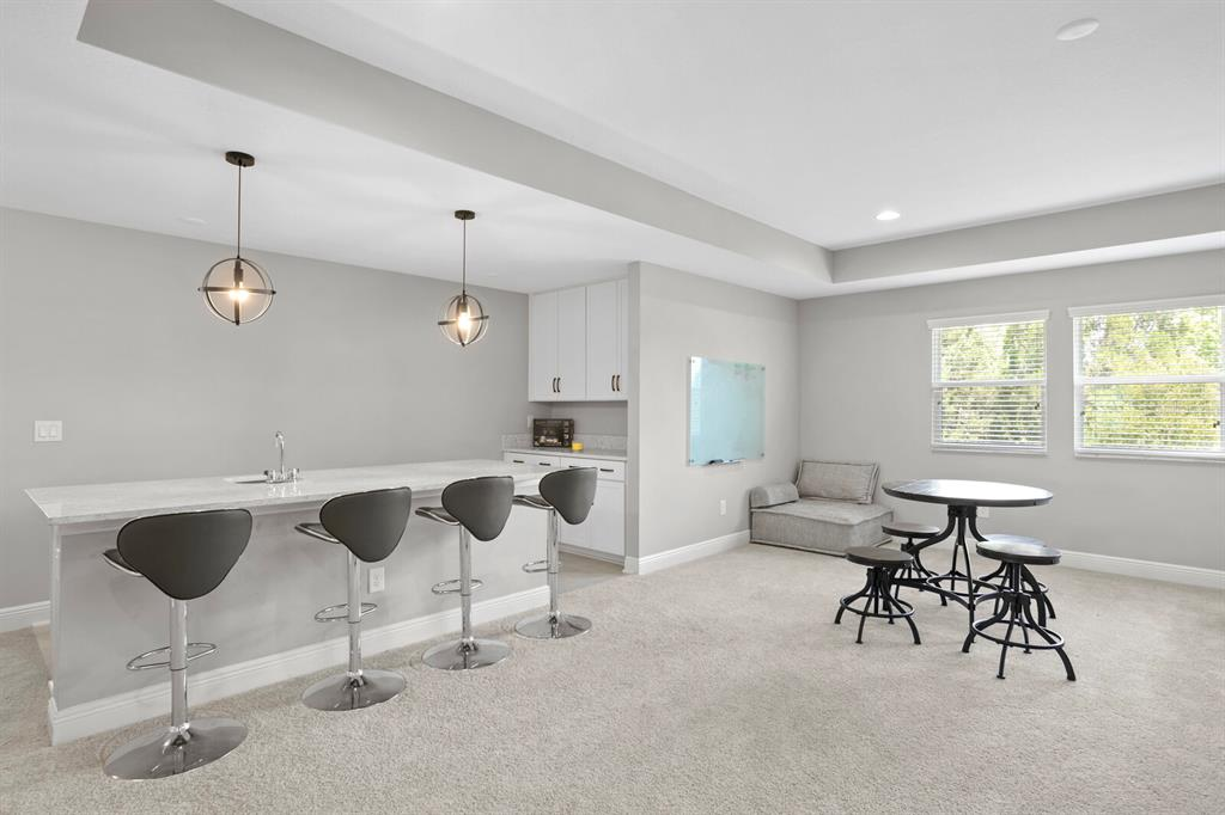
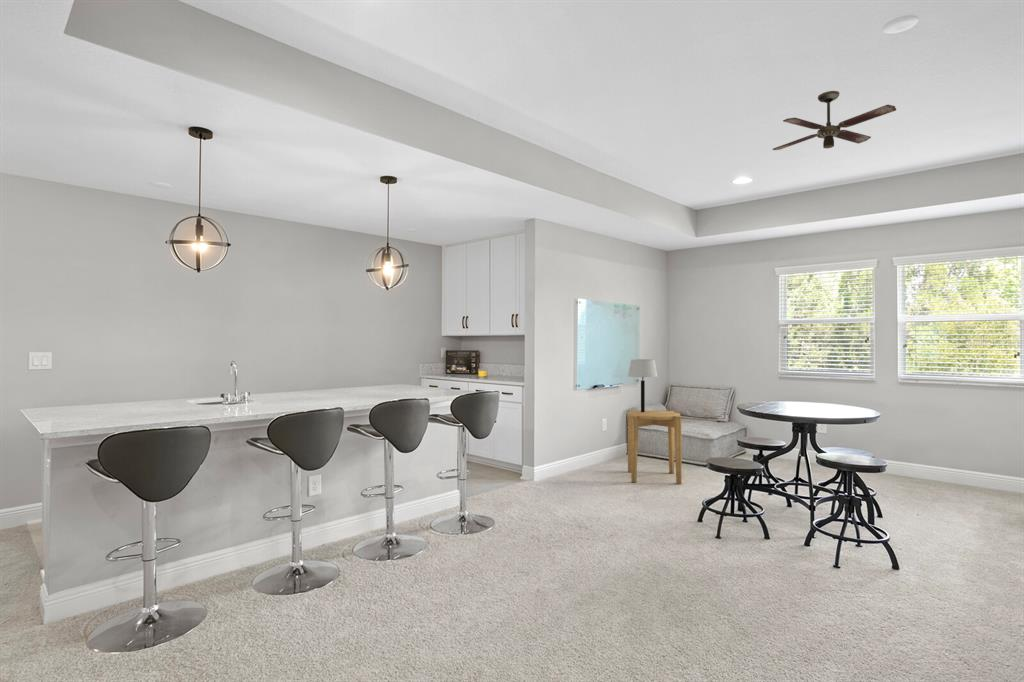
+ side table [626,409,683,485]
+ ceiling fan [772,90,897,151]
+ table lamp [627,358,659,412]
